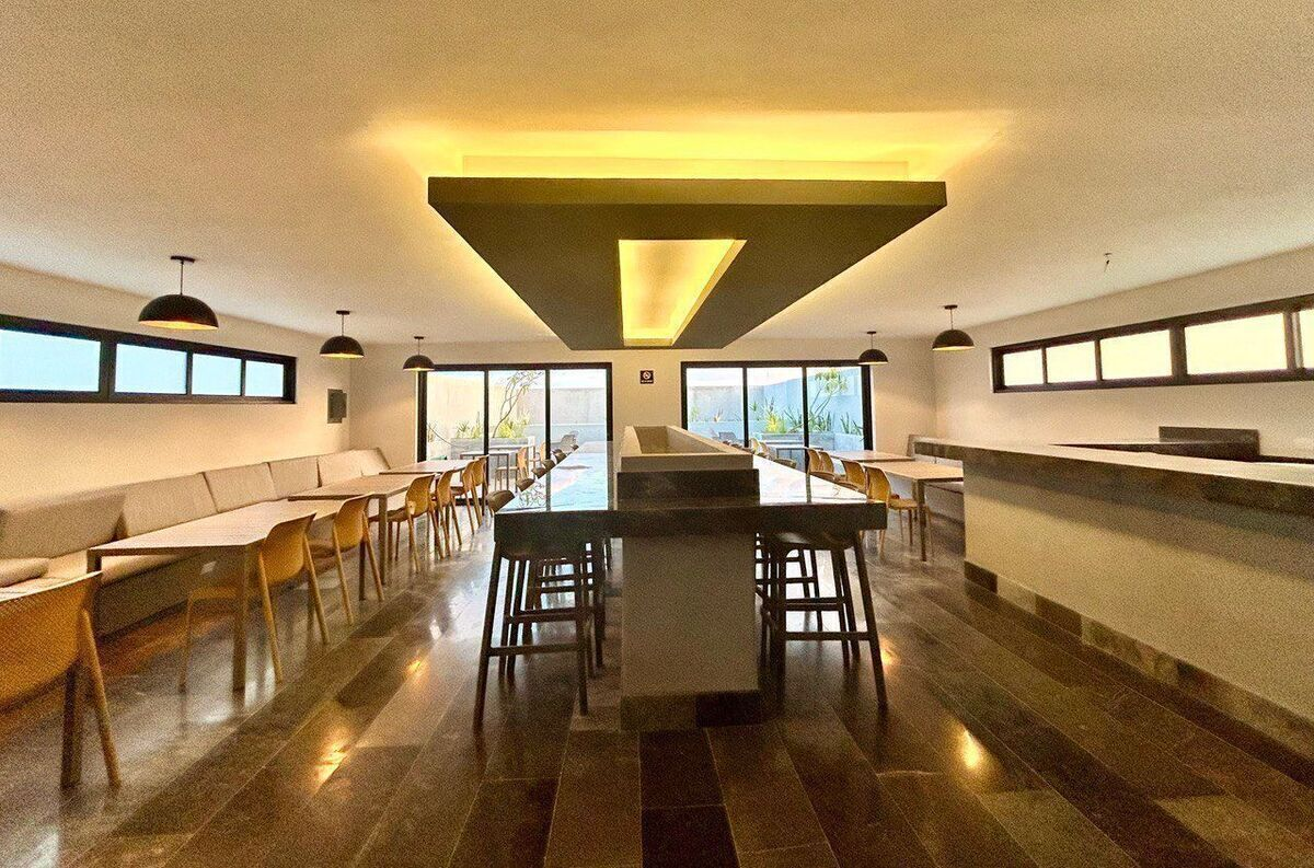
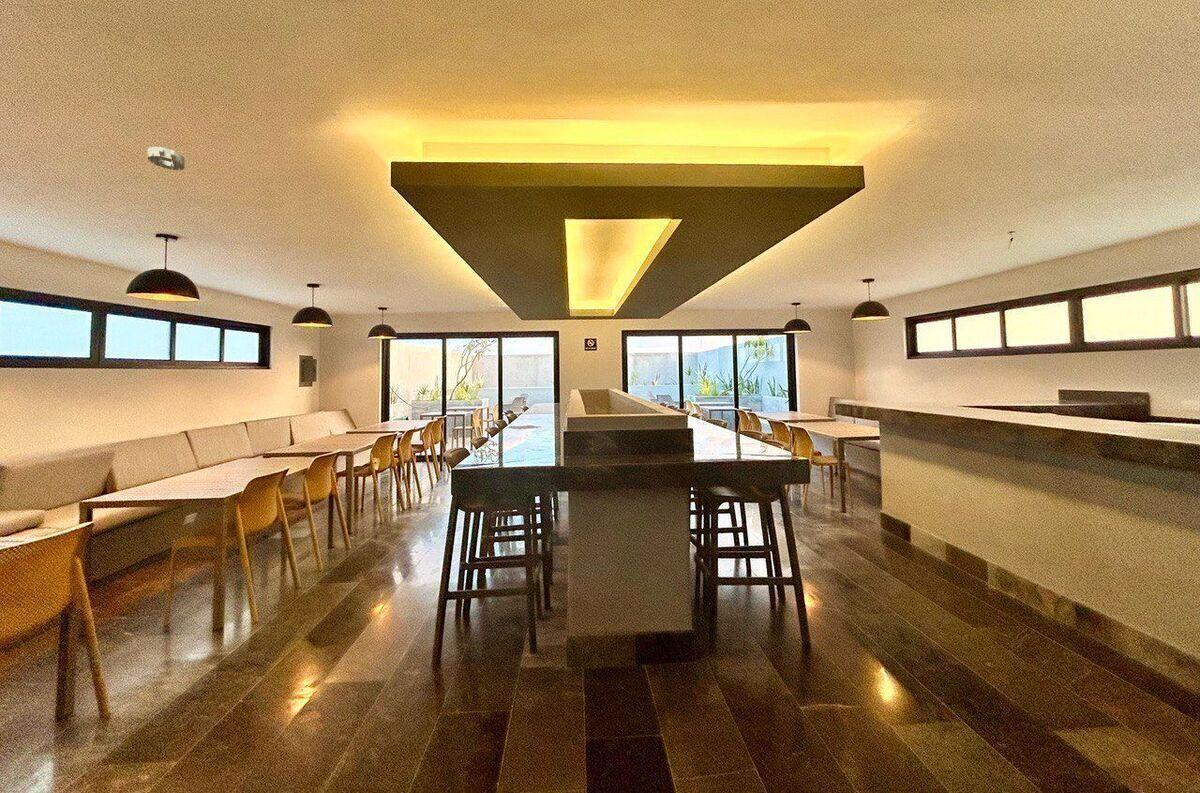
+ smoke detector [147,146,186,171]
